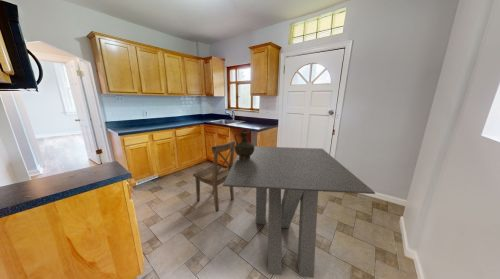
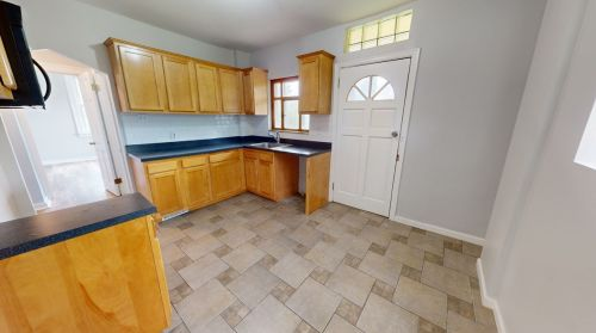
- ceramic jug [233,129,255,159]
- dining chair [192,139,236,212]
- dining table [222,145,376,278]
